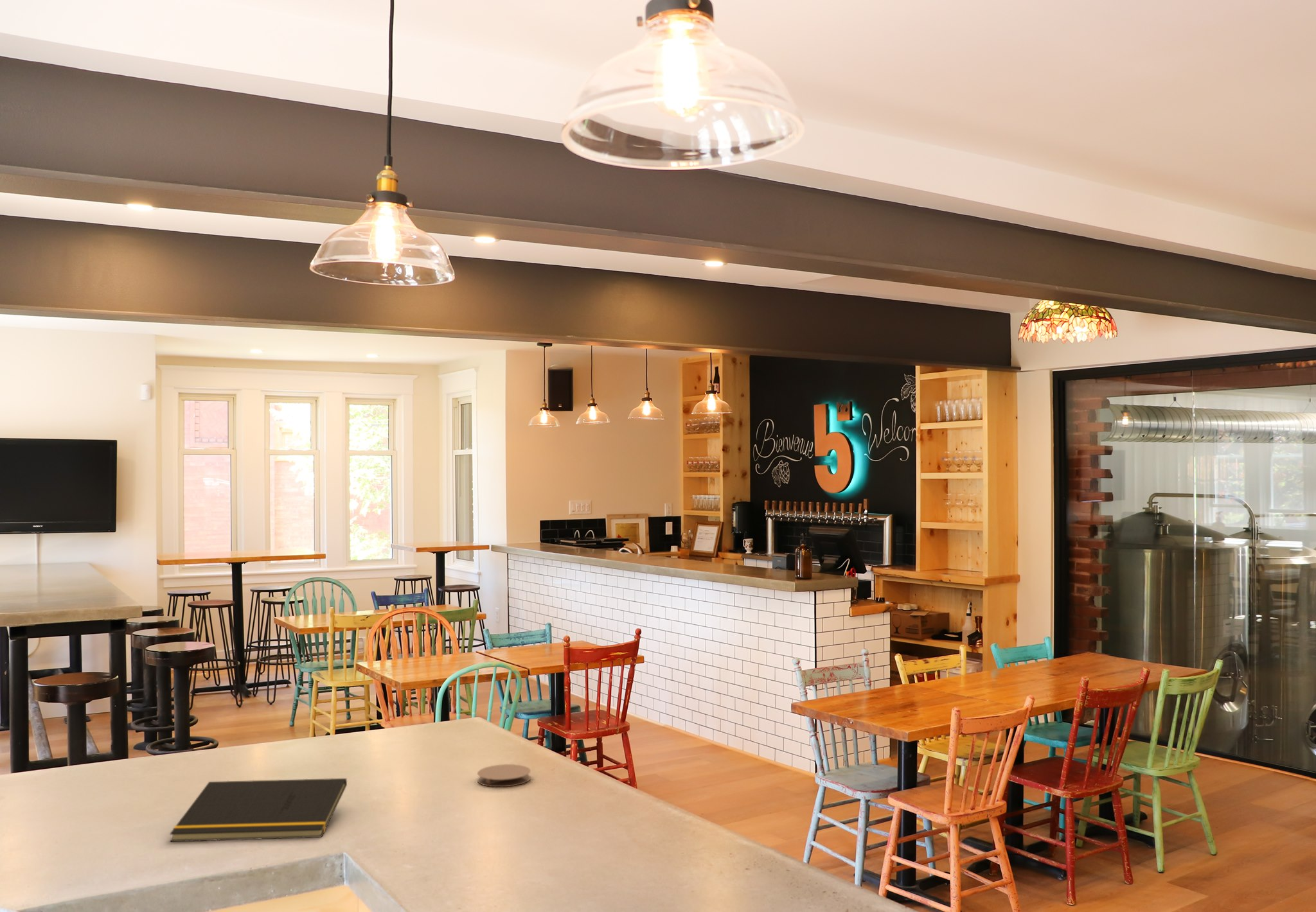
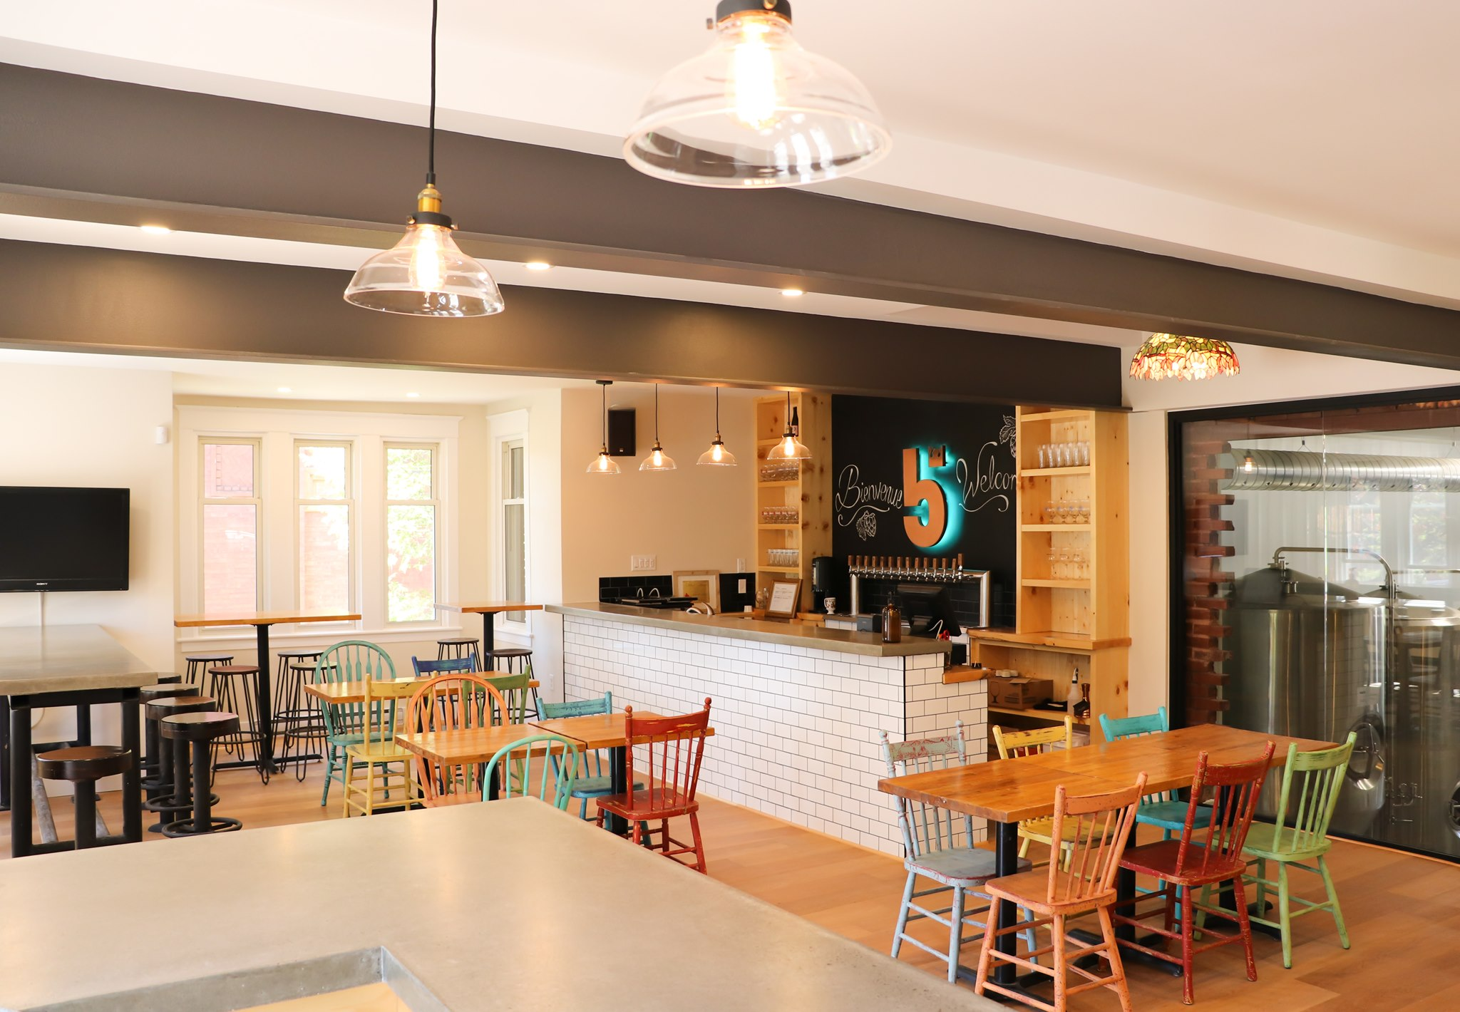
- notepad [169,778,348,842]
- coaster [477,764,531,787]
